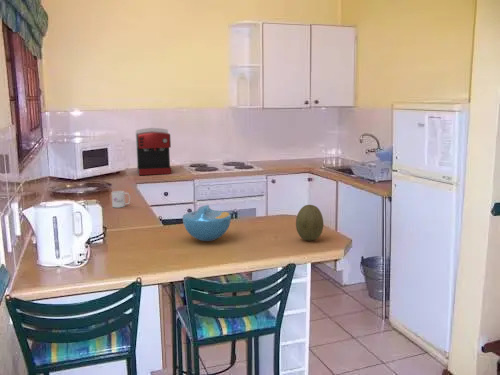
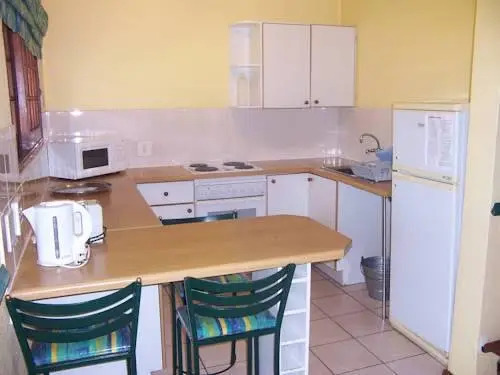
- bowl [182,204,232,242]
- coffee maker [135,127,172,176]
- fruit [295,204,325,241]
- mug [111,190,131,209]
